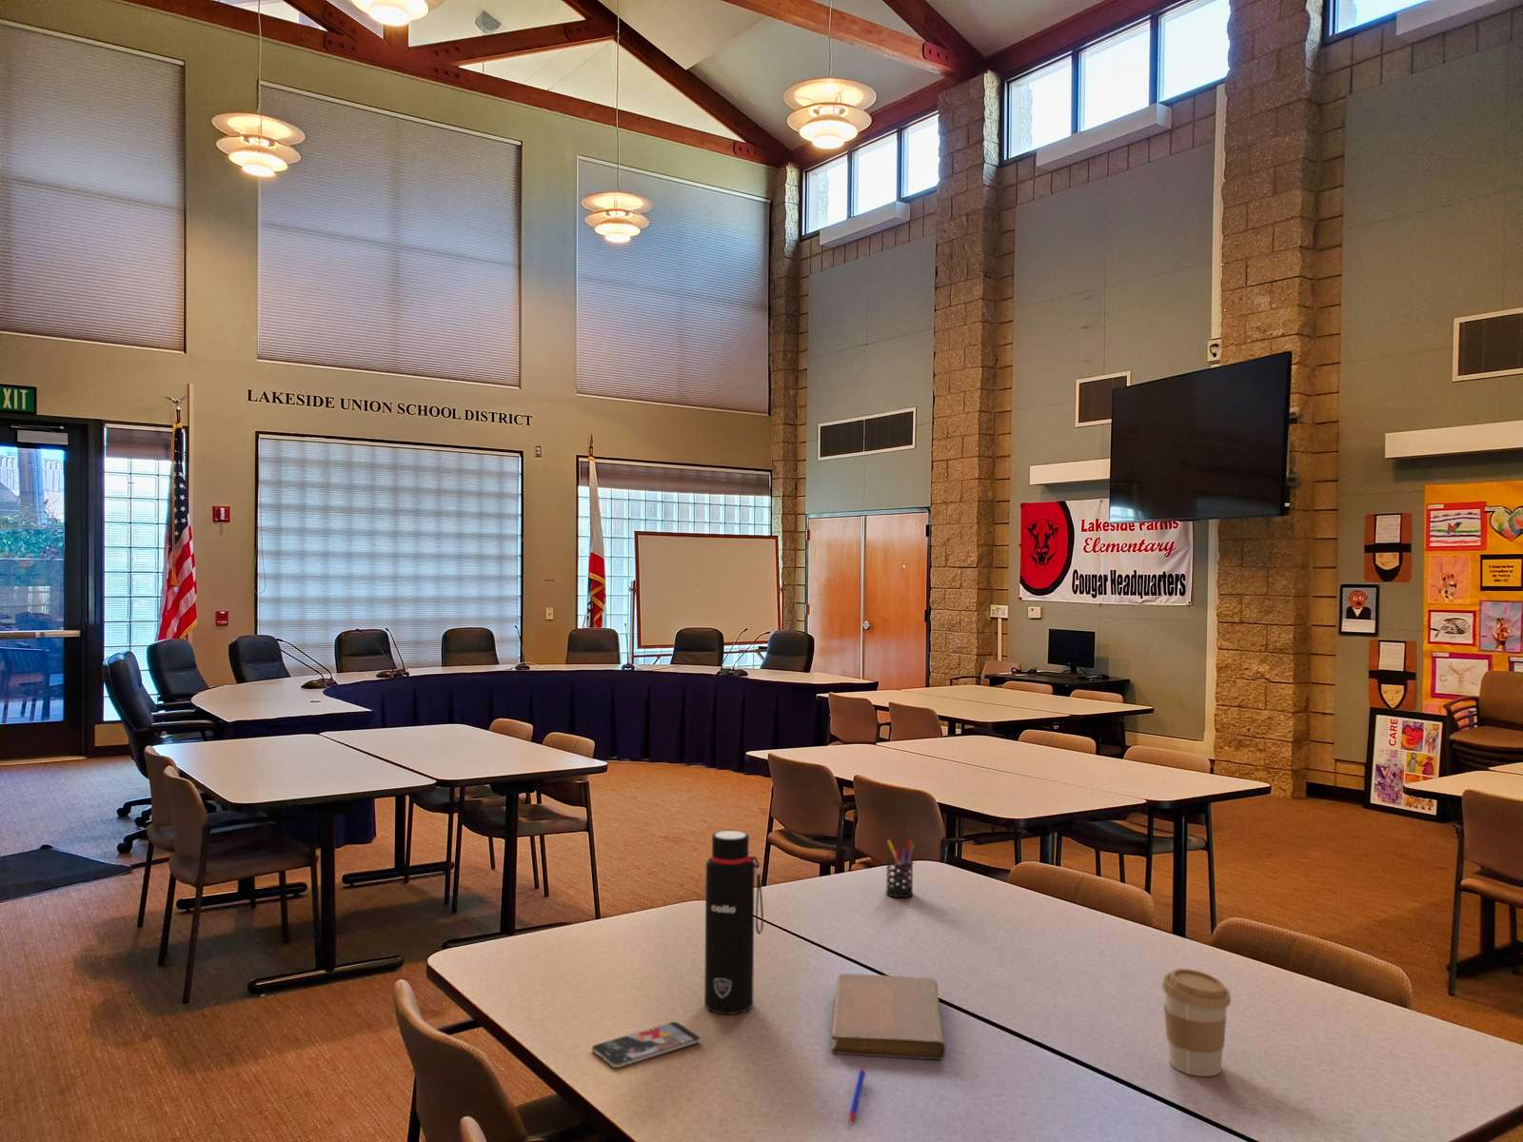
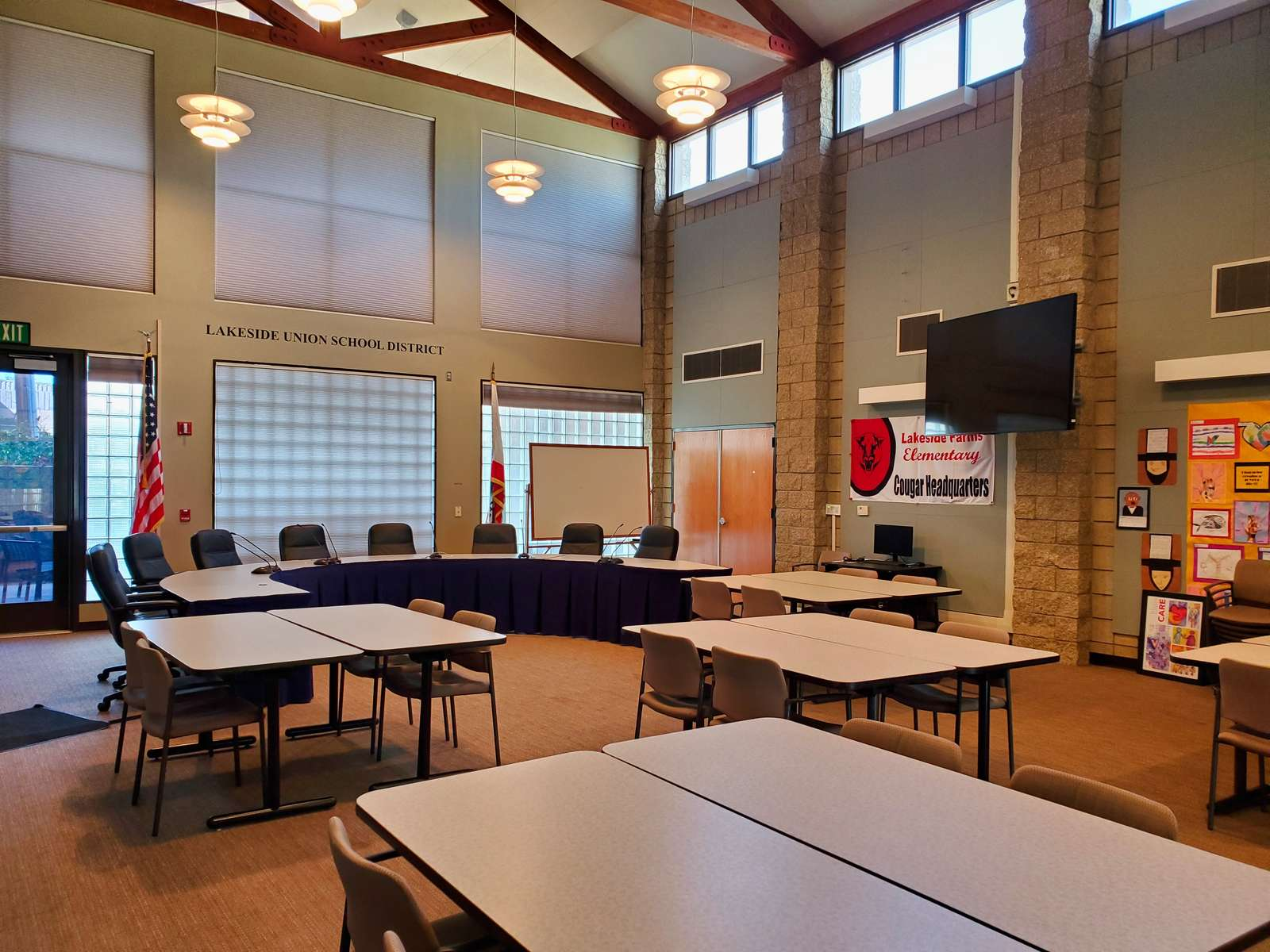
- pen holder [885,839,916,898]
- pen [849,1066,866,1125]
- water bottle [704,830,764,1015]
- coffee cup [1161,968,1232,1077]
- smartphone [591,1021,702,1069]
- notebook [830,973,947,1060]
